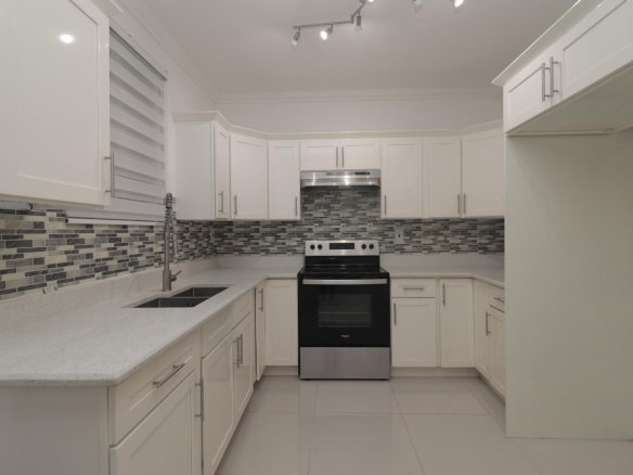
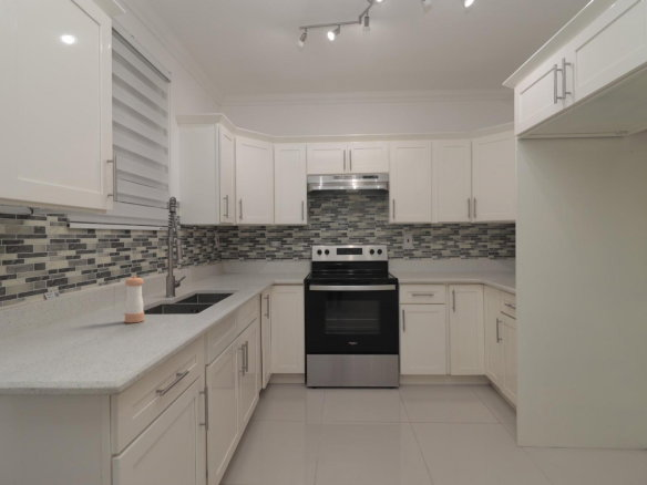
+ pepper shaker [124,275,145,323]
